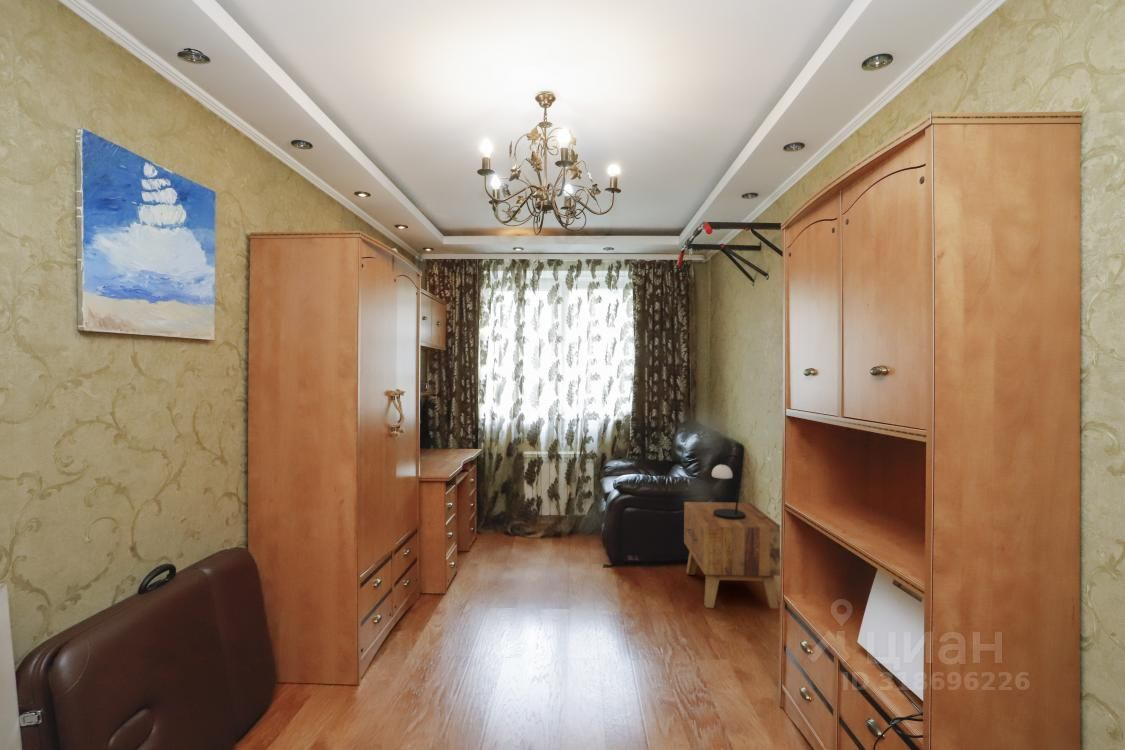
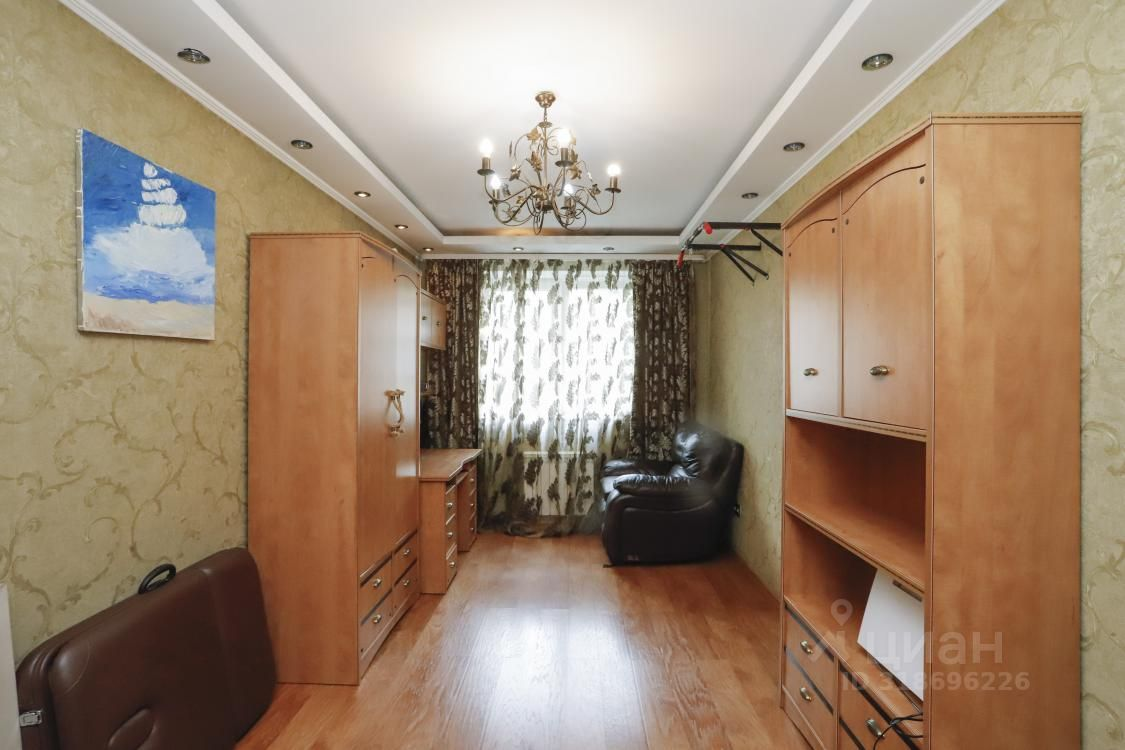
- table lamp [711,454,746,520]
- side table [683,501,781,609]
